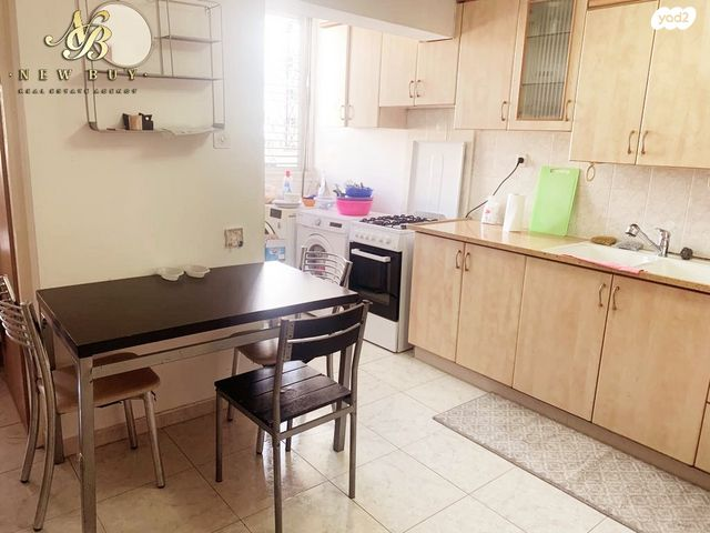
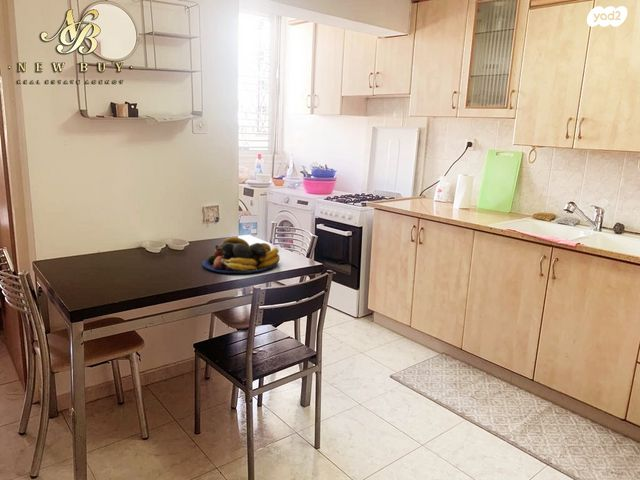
+ fruit bowl [202,236,281,274]
